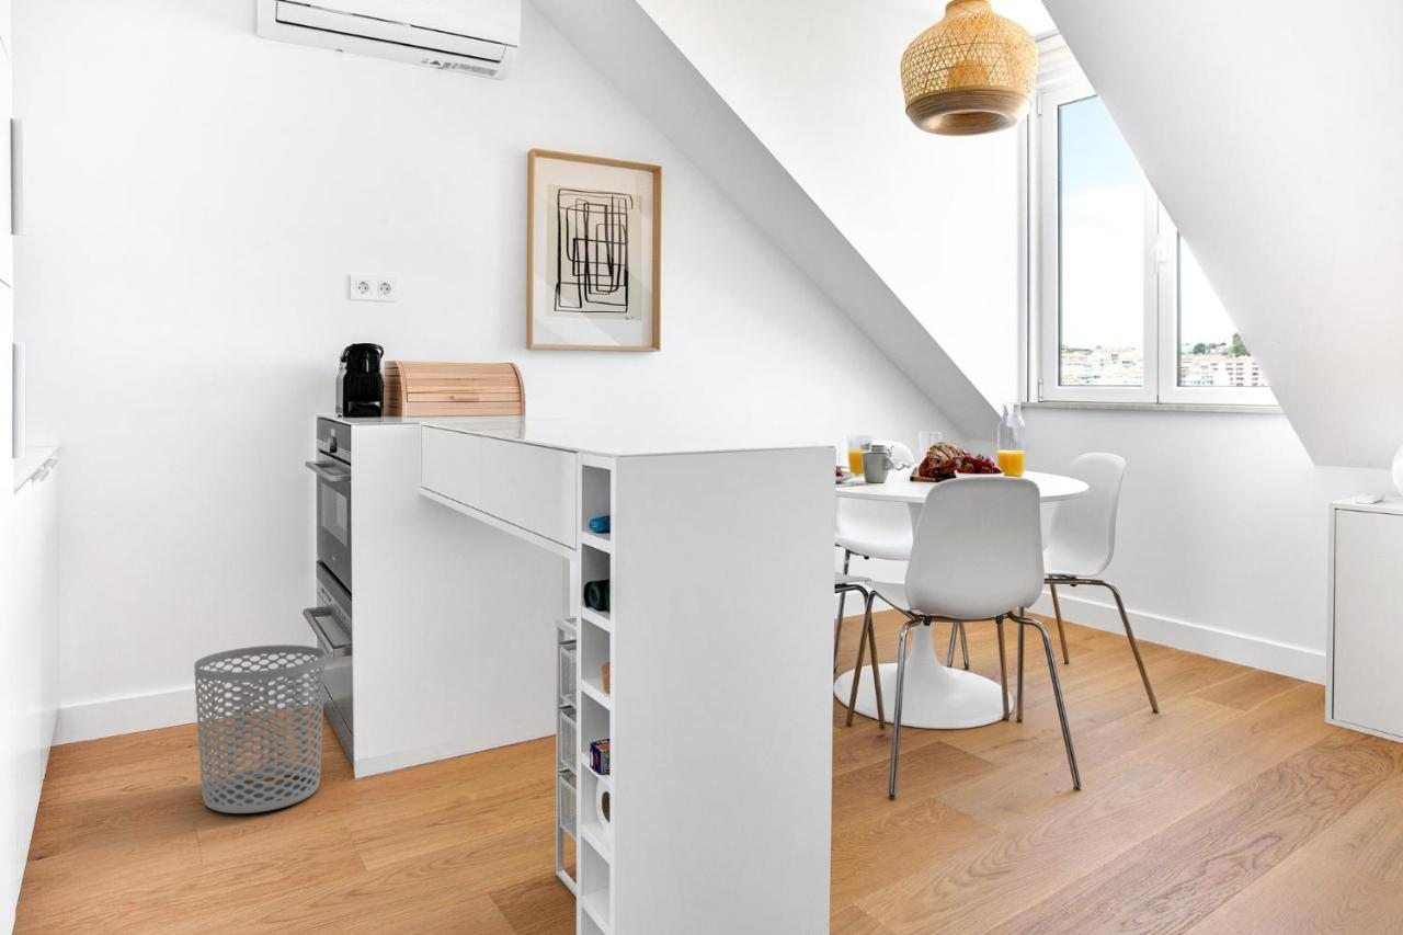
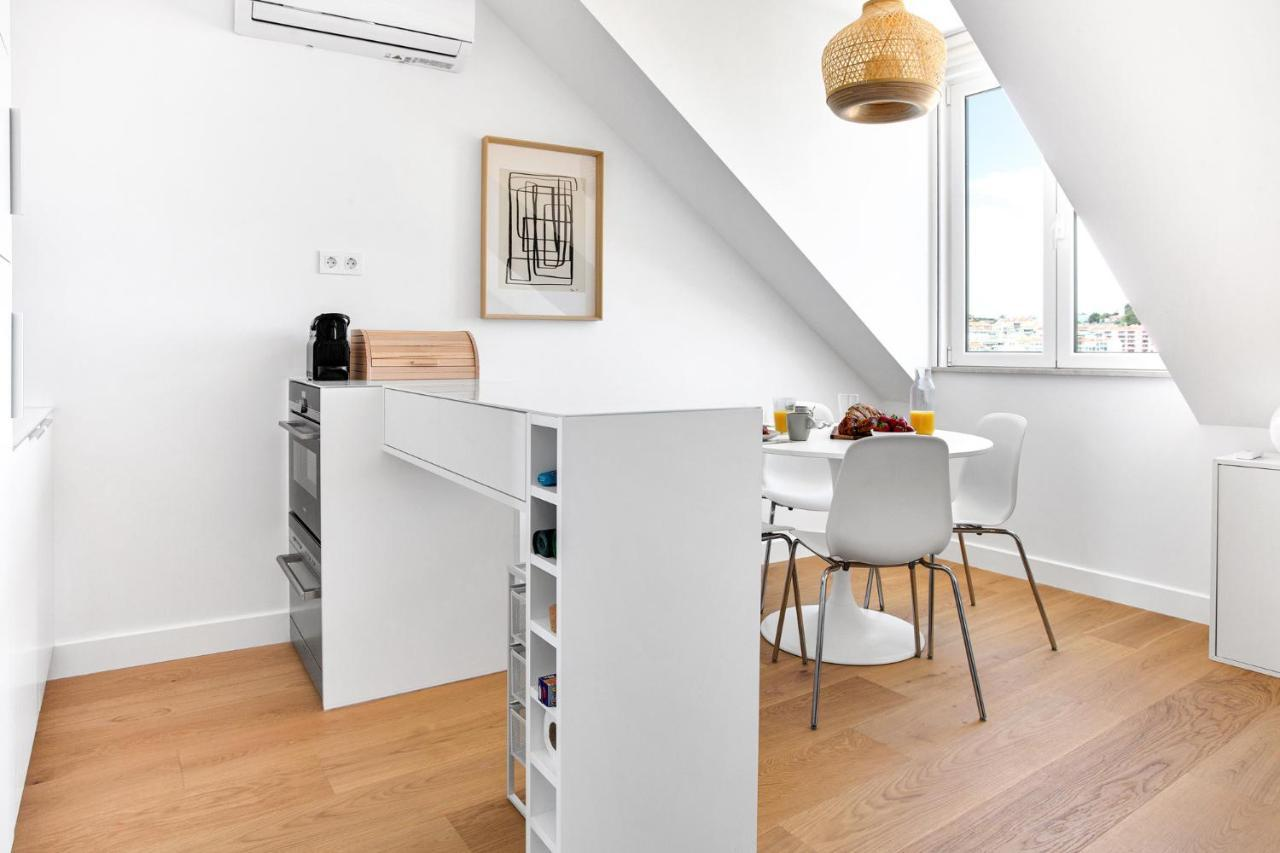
- waste bin [193,643,327,814]
